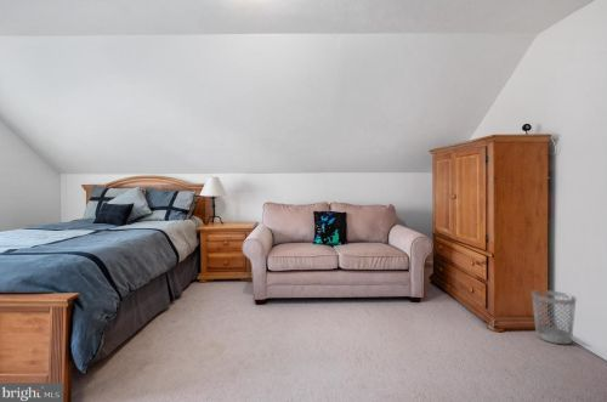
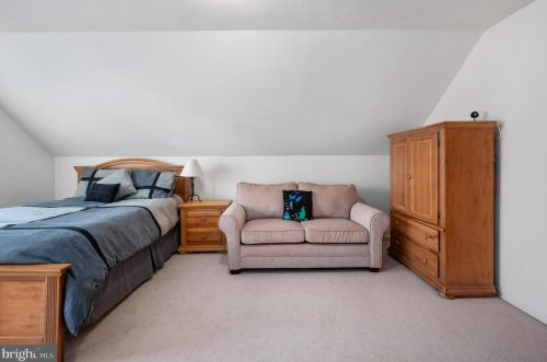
- wastebasket [531,289,578,345]
